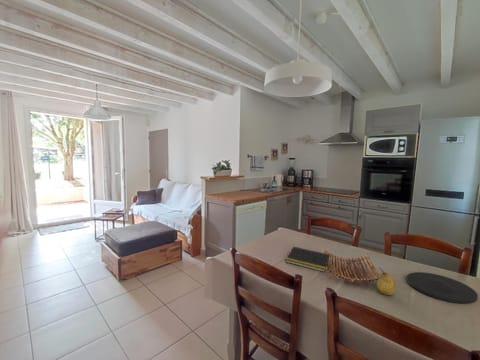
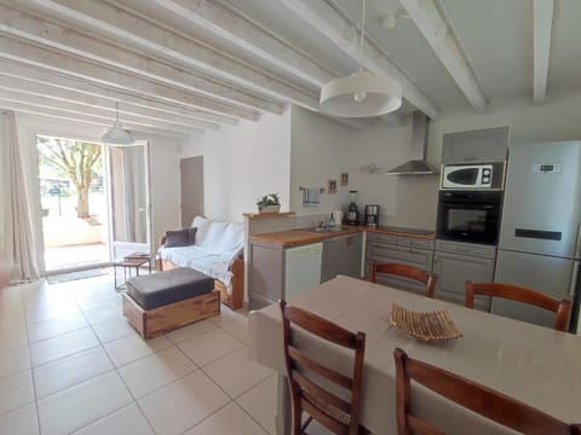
- notepad [285,246,330,273]
- plate [406,271,479,305]
- fruit [376,266,397,296]
